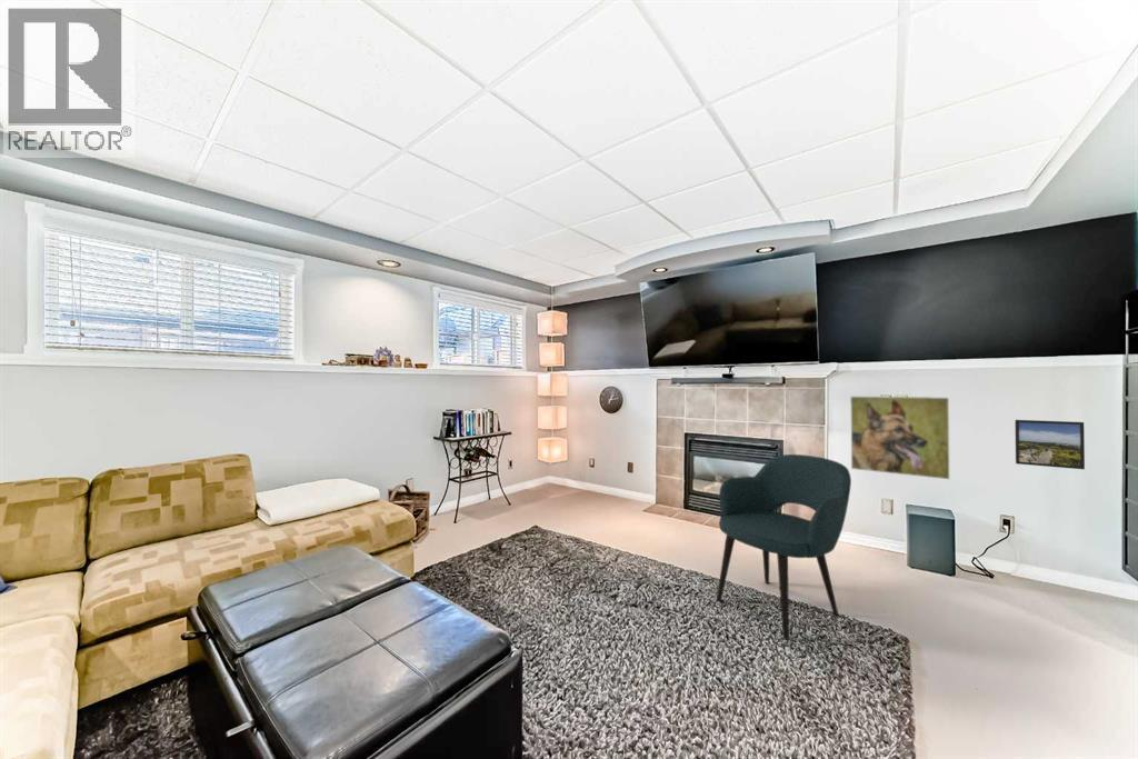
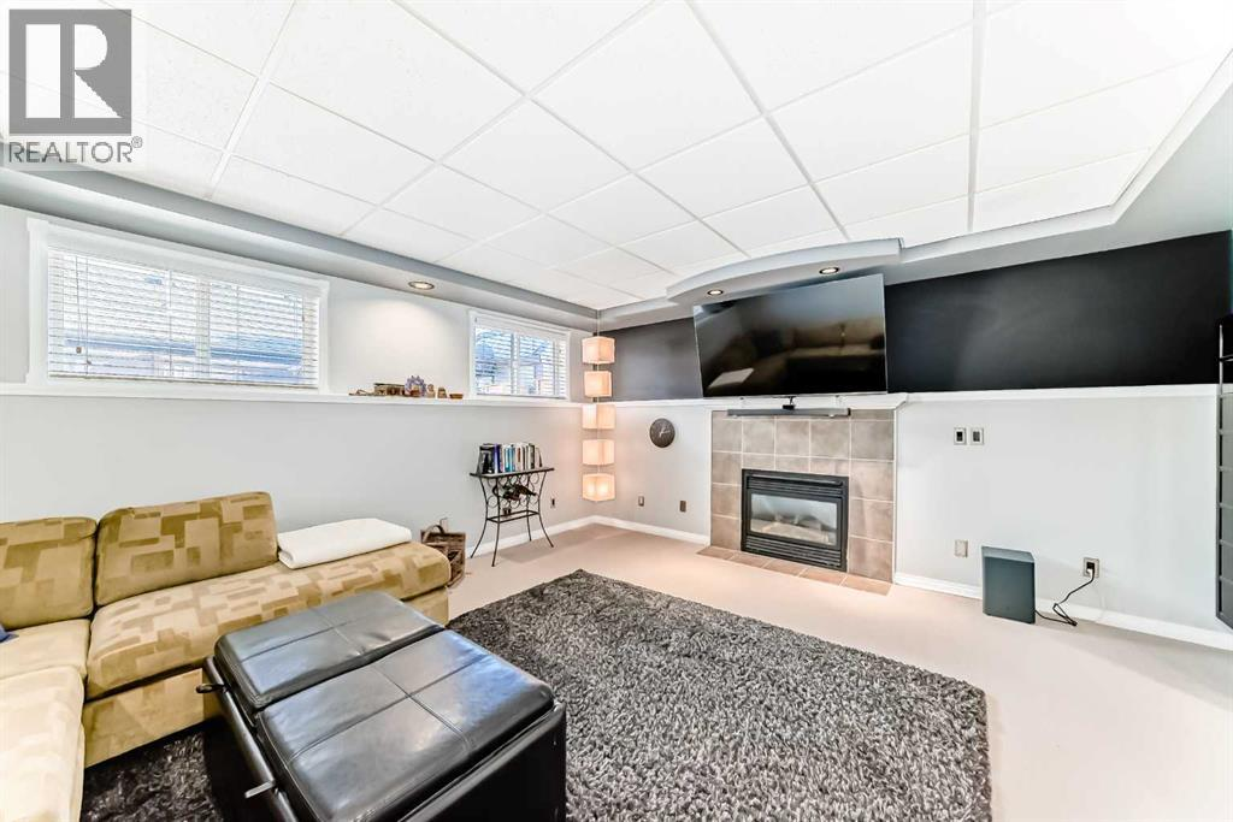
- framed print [1014,419,1086,470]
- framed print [849,396,950,480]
- armchair [716,453,852,641]
